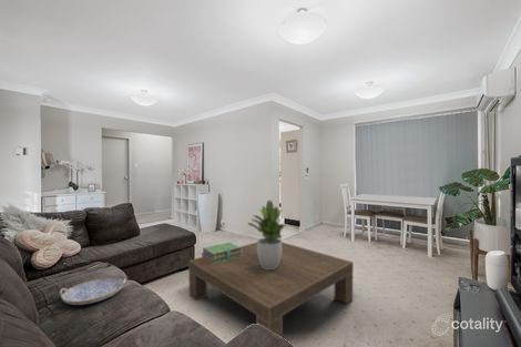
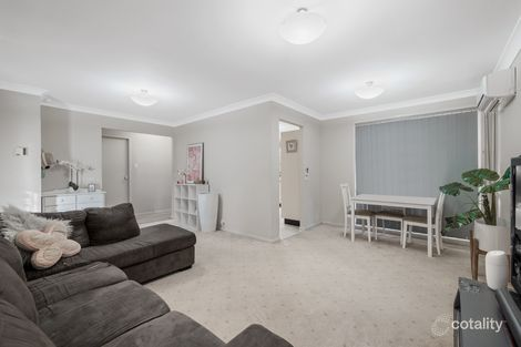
- potted plant [246,200,288,269]
- stack of books [201,242,243,264]
- coffee table [187,241,355,339]
- serving tray [59,276,127,306]
